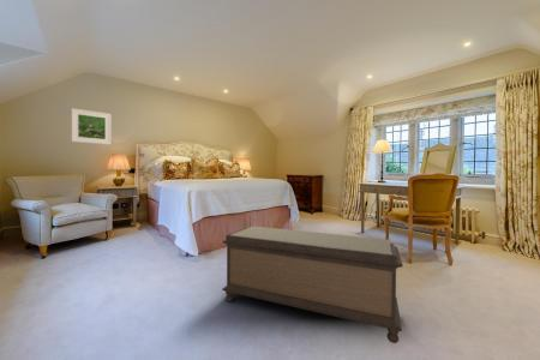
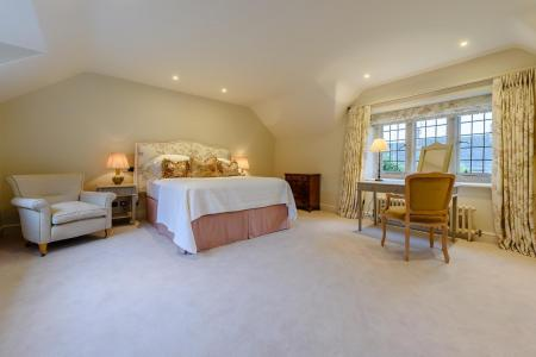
- bench [221,226,404,344]
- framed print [71,107,113,145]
